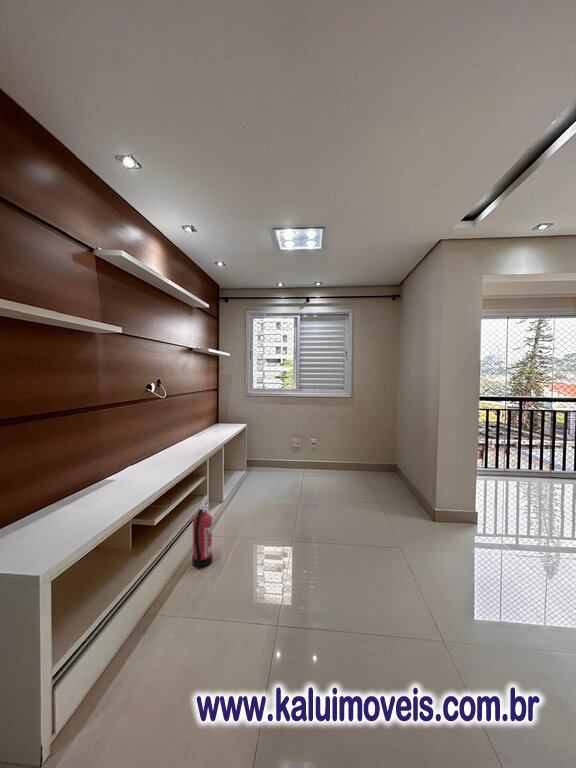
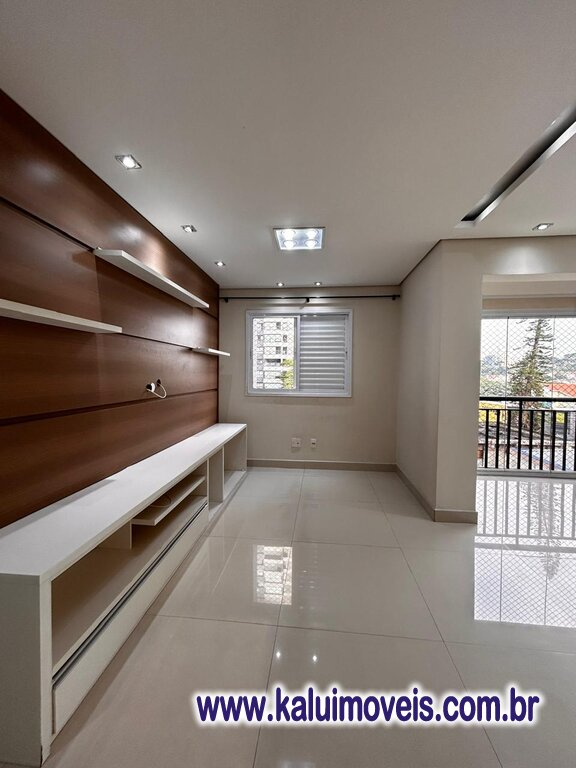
- fire extinguisher [191,494,213,569]
